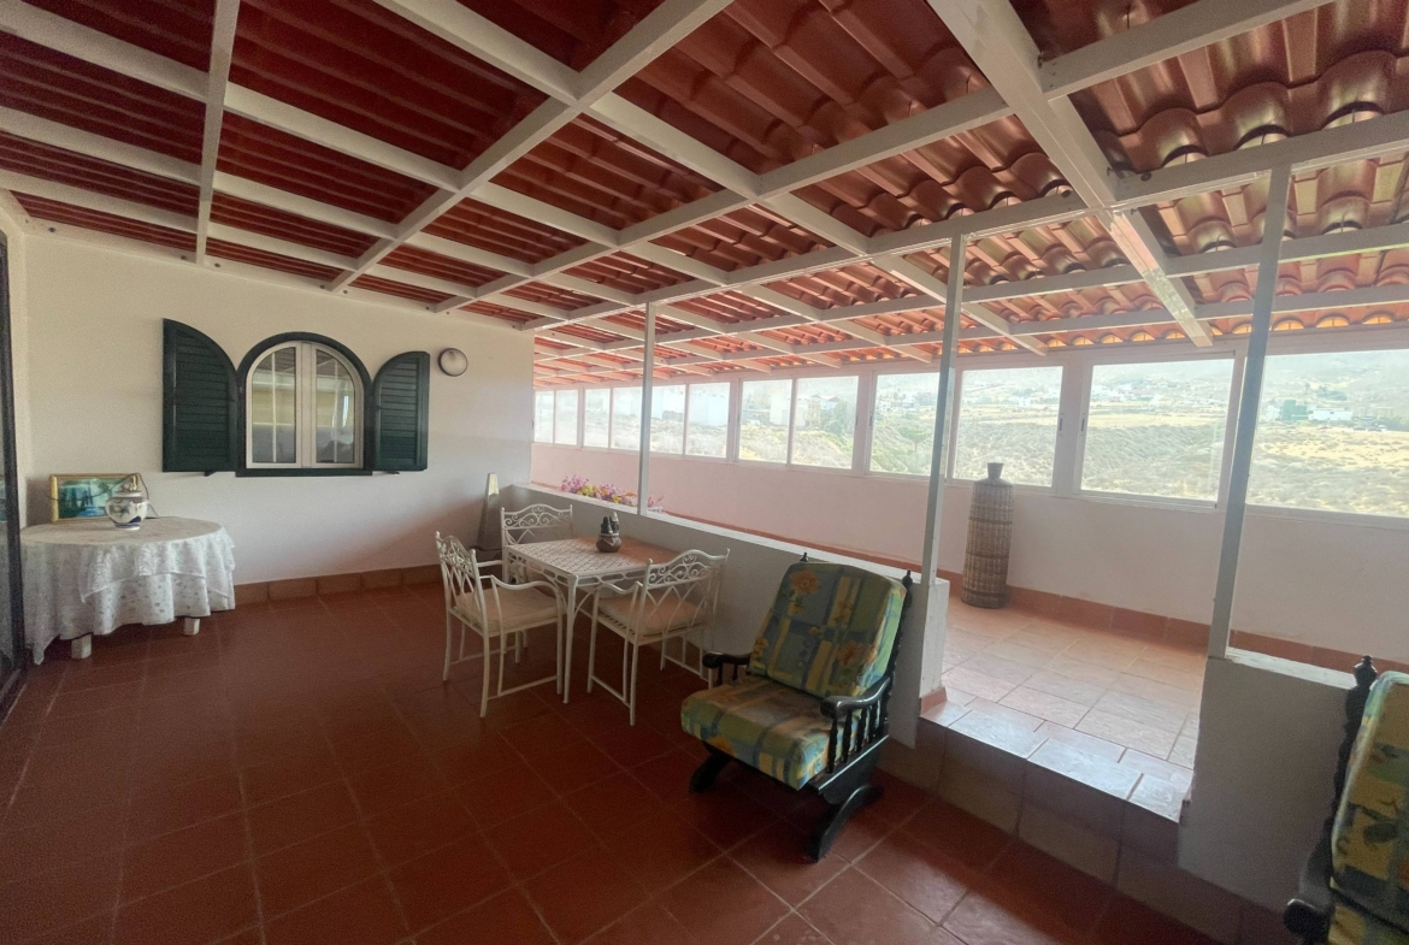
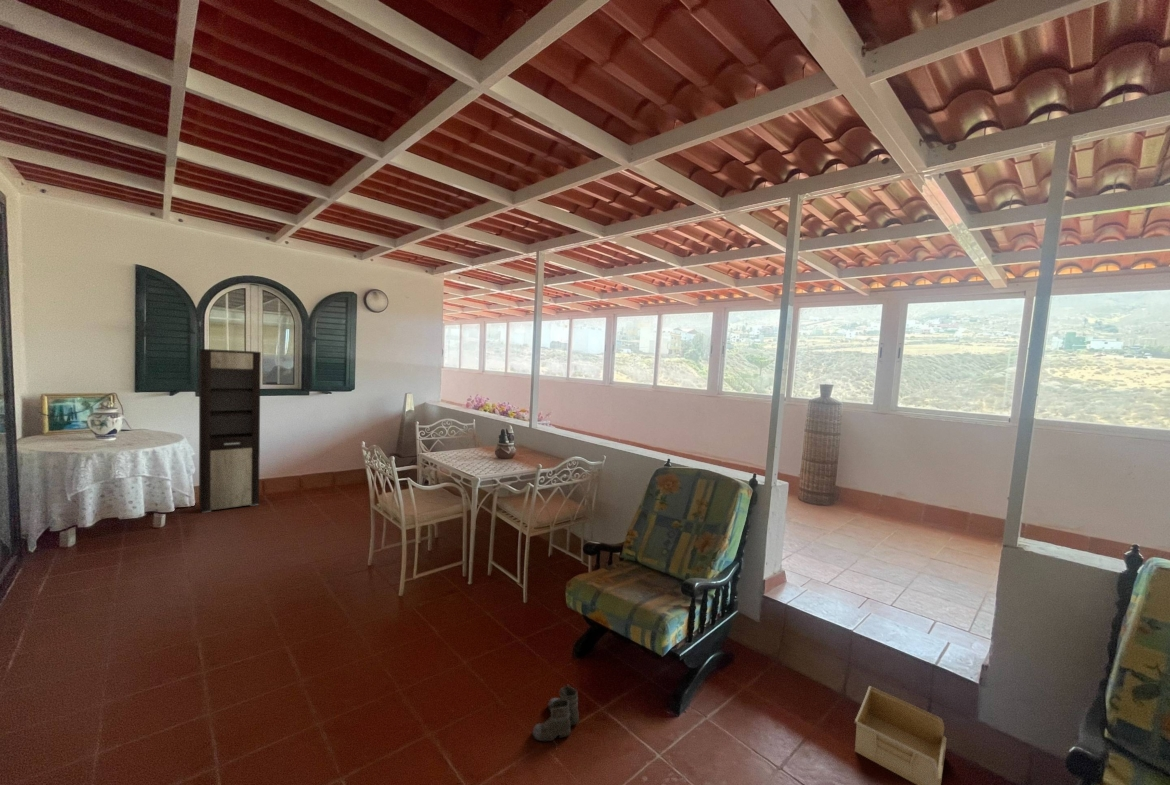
+ storage bin [854,685,947,785]
+ boots [531,684,580,747]
+ cabinet [198,348,262,514]
